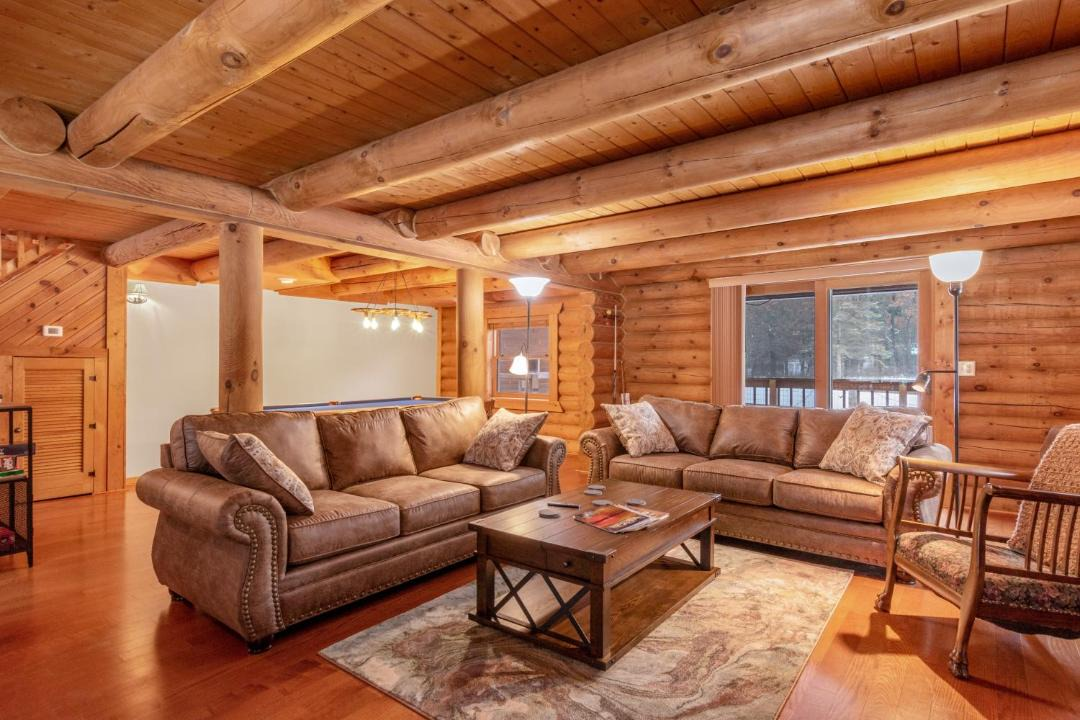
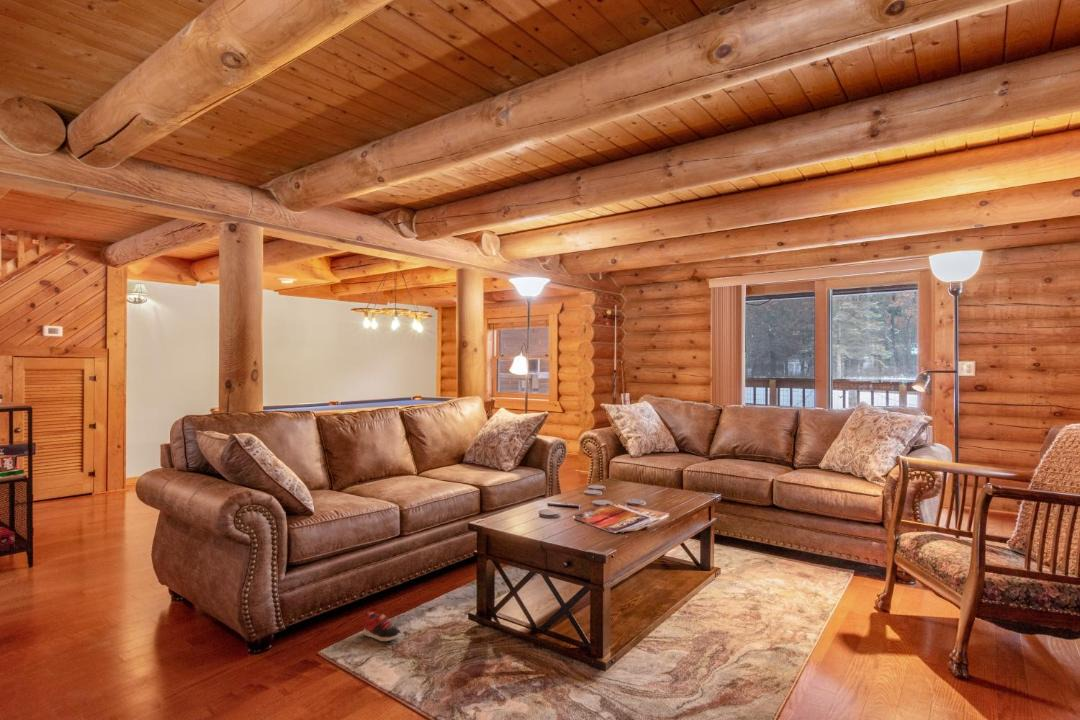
+ shoe [363,611,402,642]
